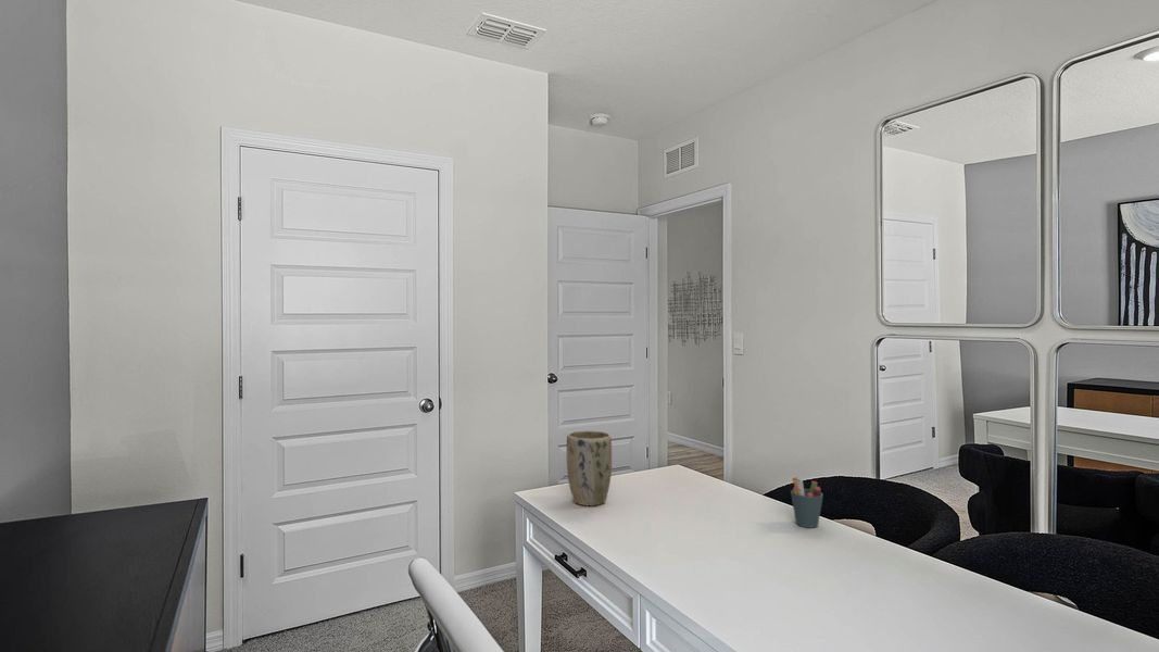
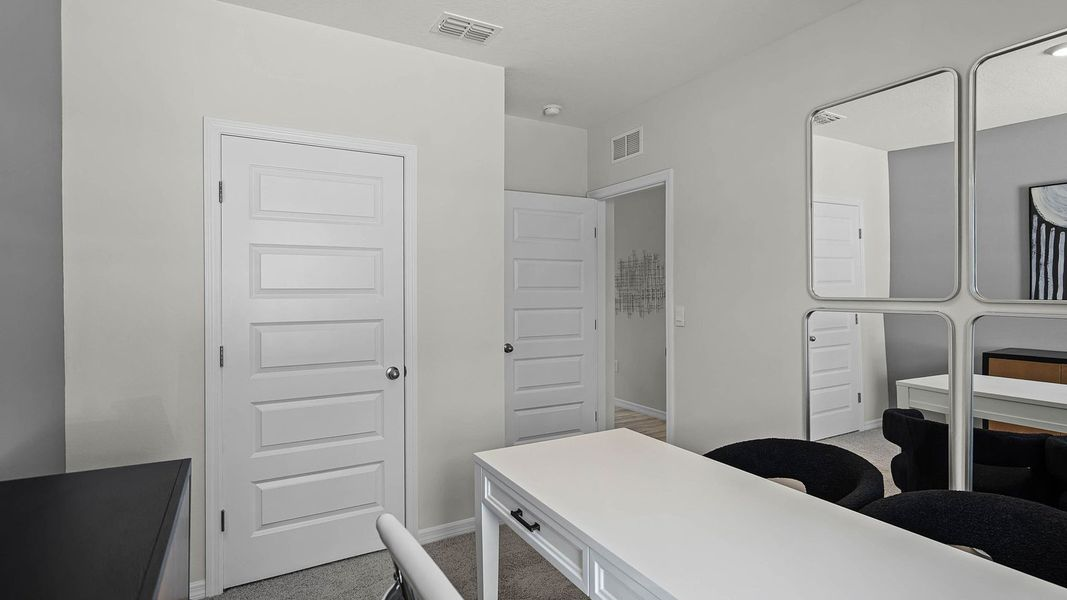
- pen holder [790,476,824,528]
- plant pot [566,429,613,506]
